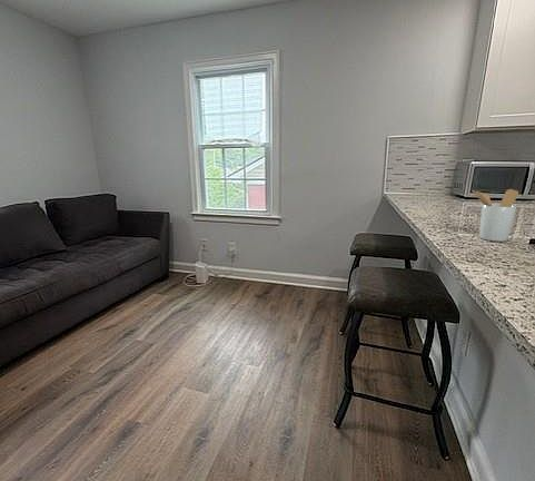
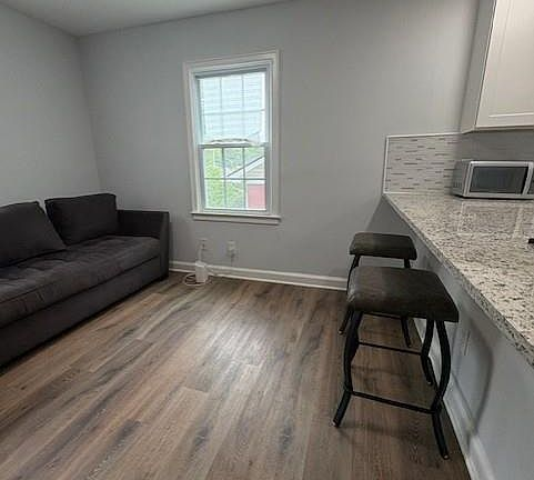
- utensil holder [470,188,519,243]
